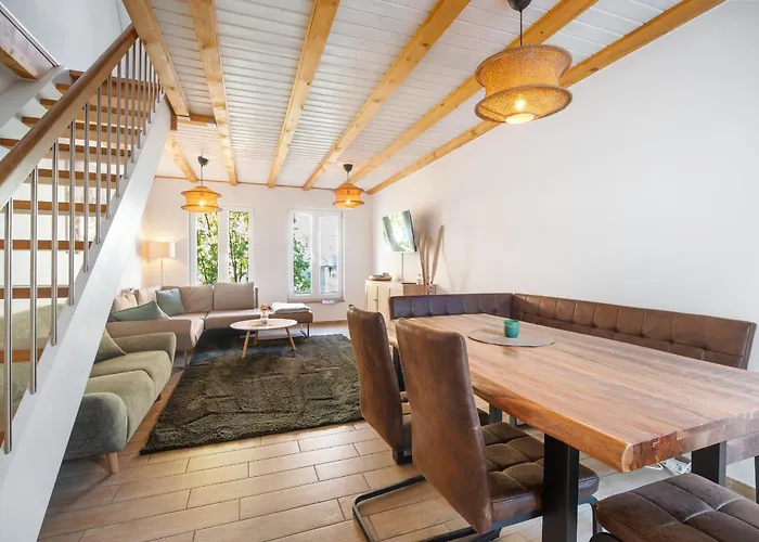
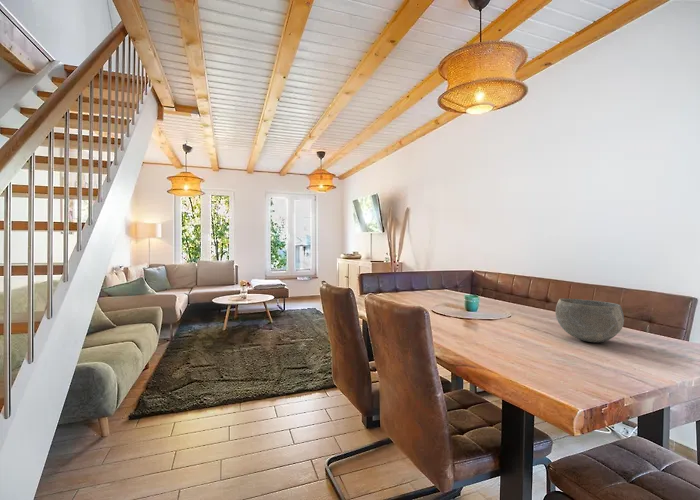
+ bowl [554,298,625,343]
